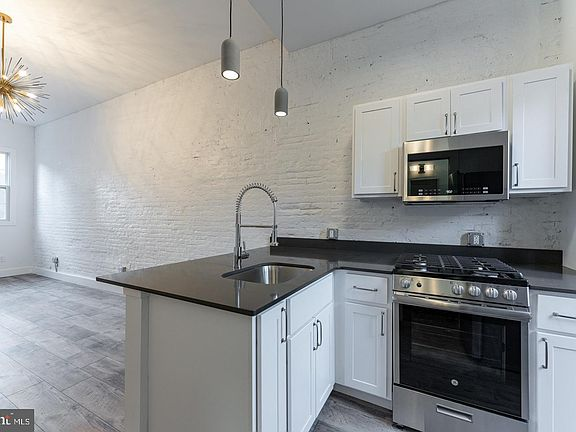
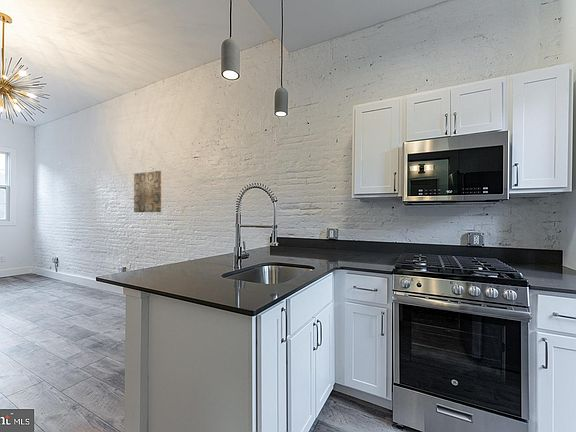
+ wall art [133,170,162,213]
